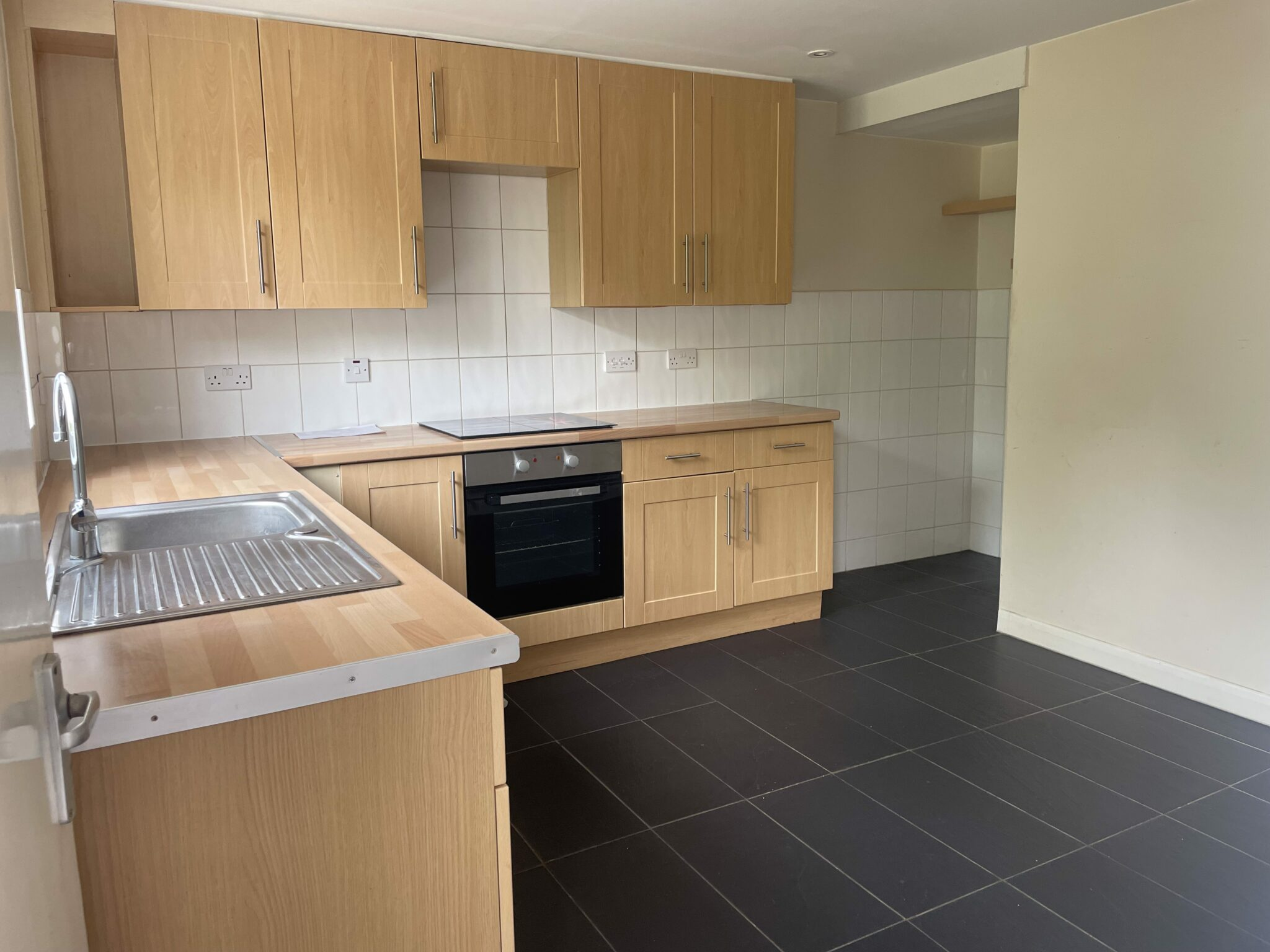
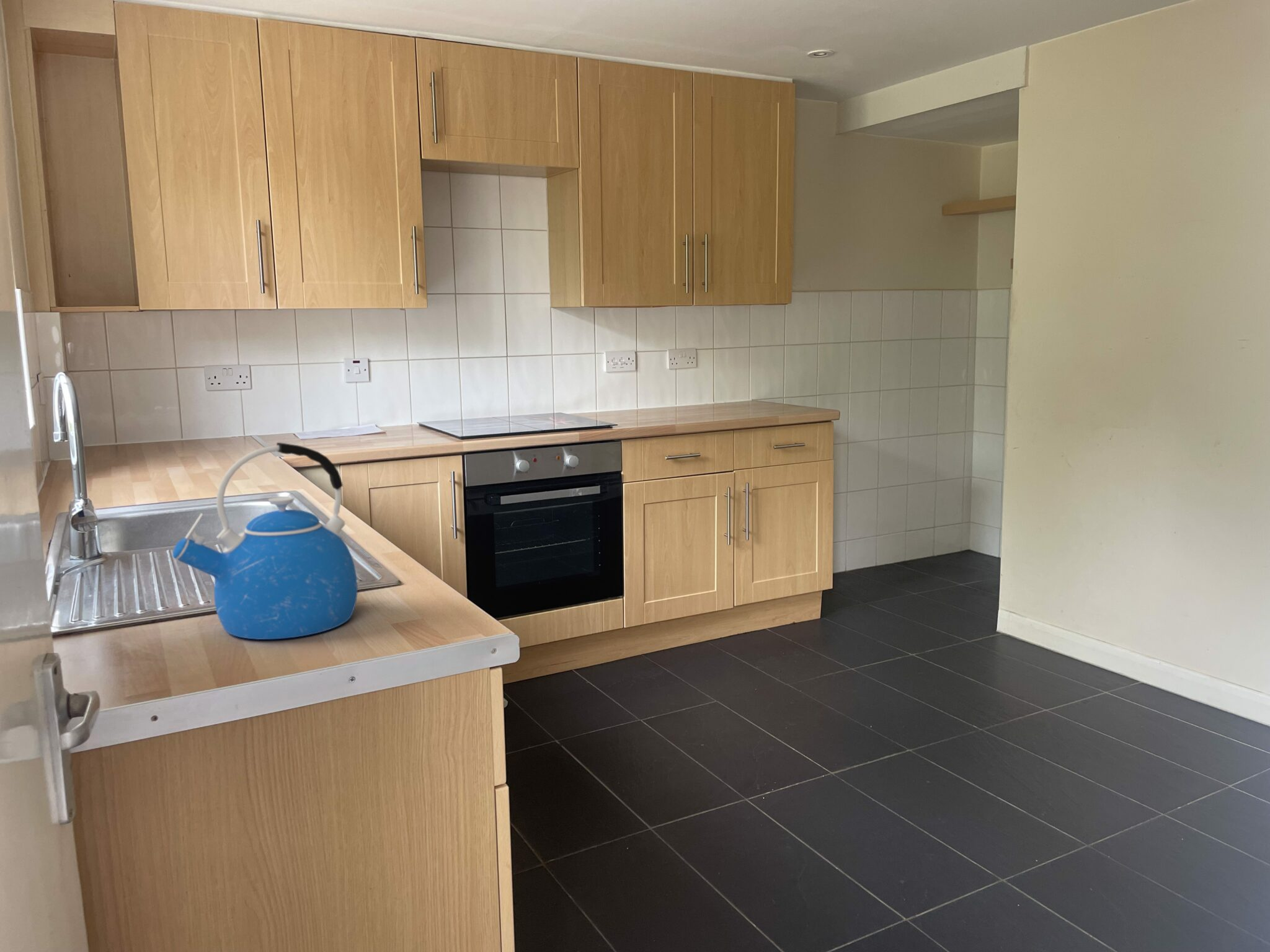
+ kettle [172,442,358,640]
